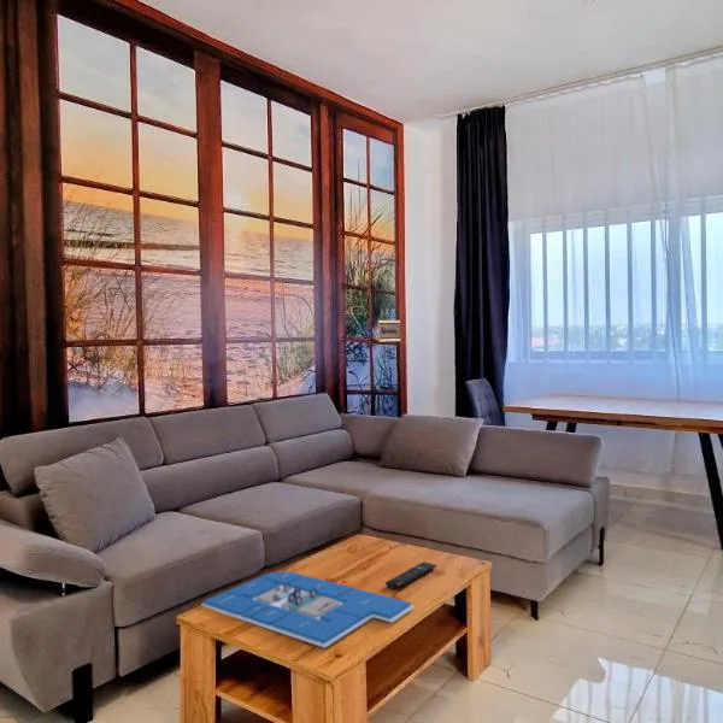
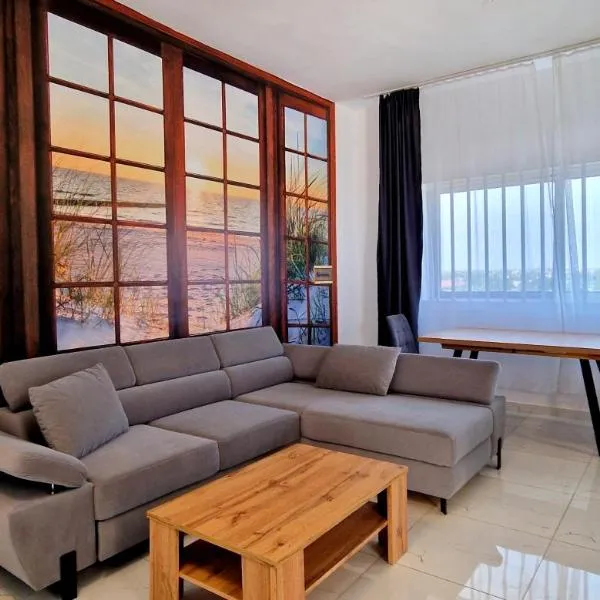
- board game [200,570,416,649]
- remote control [384,560,437,590]
